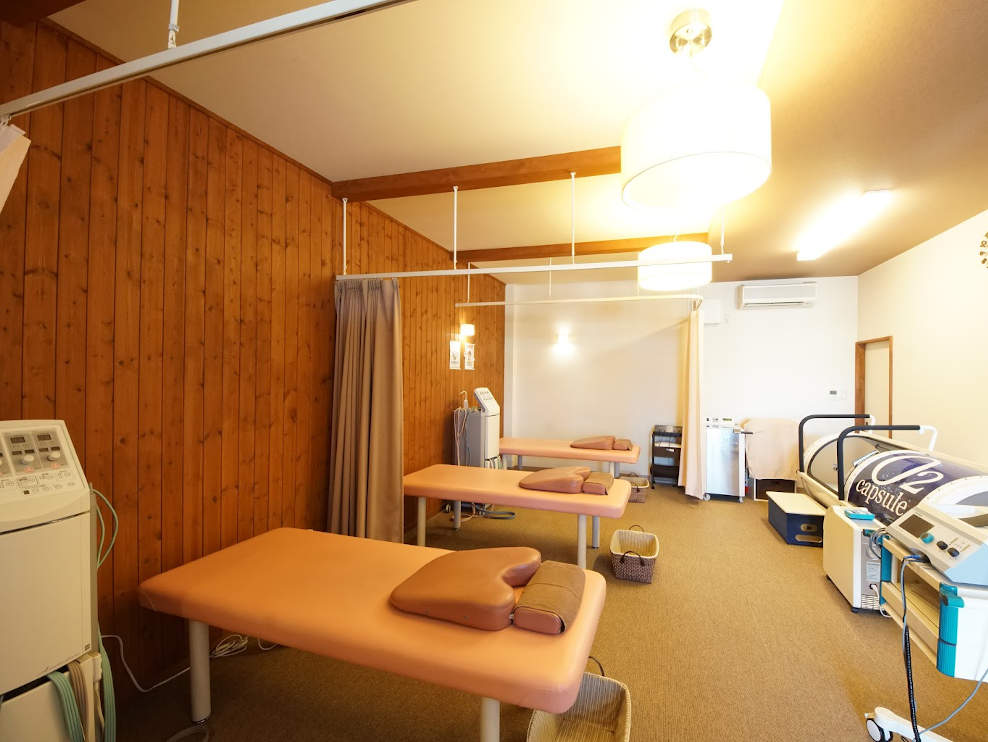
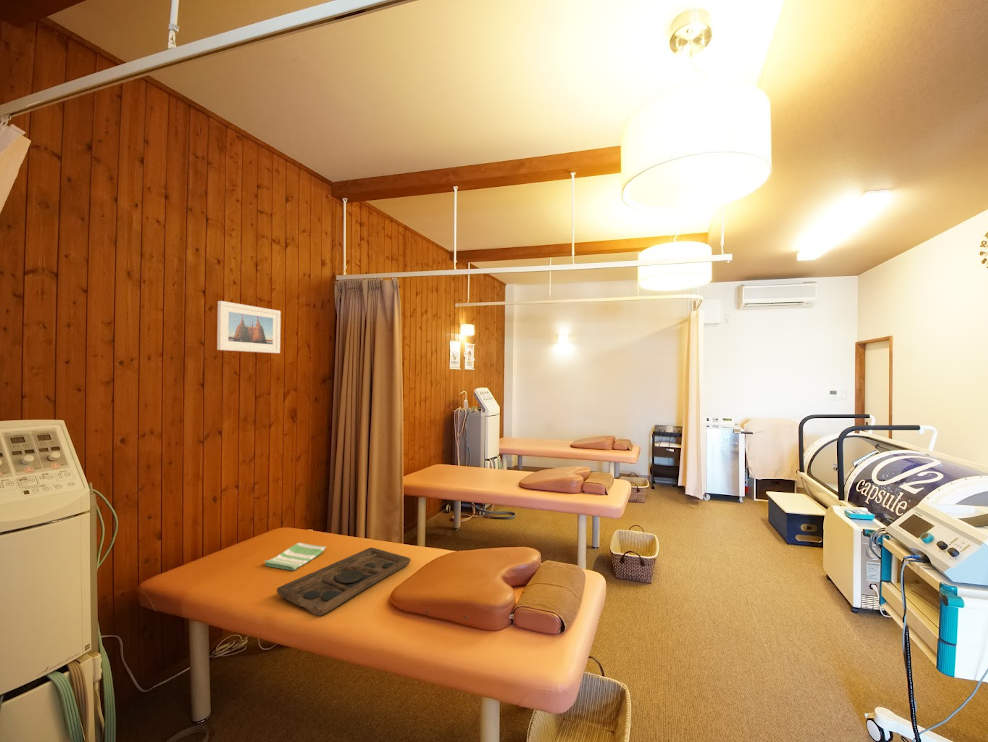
+ dish towel [263,542,327,571]
+ decorative tray [276,547,411,617]
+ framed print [216,300,282,354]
